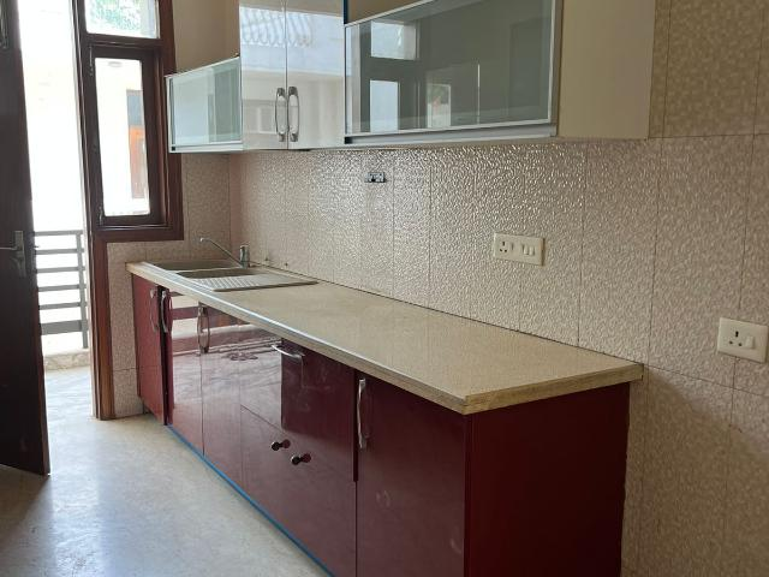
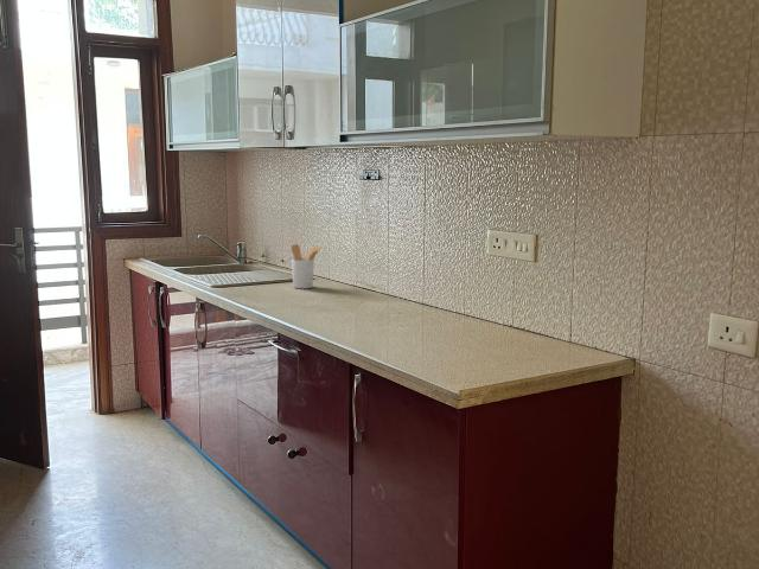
+ utensil holder [291,243,323,289]
